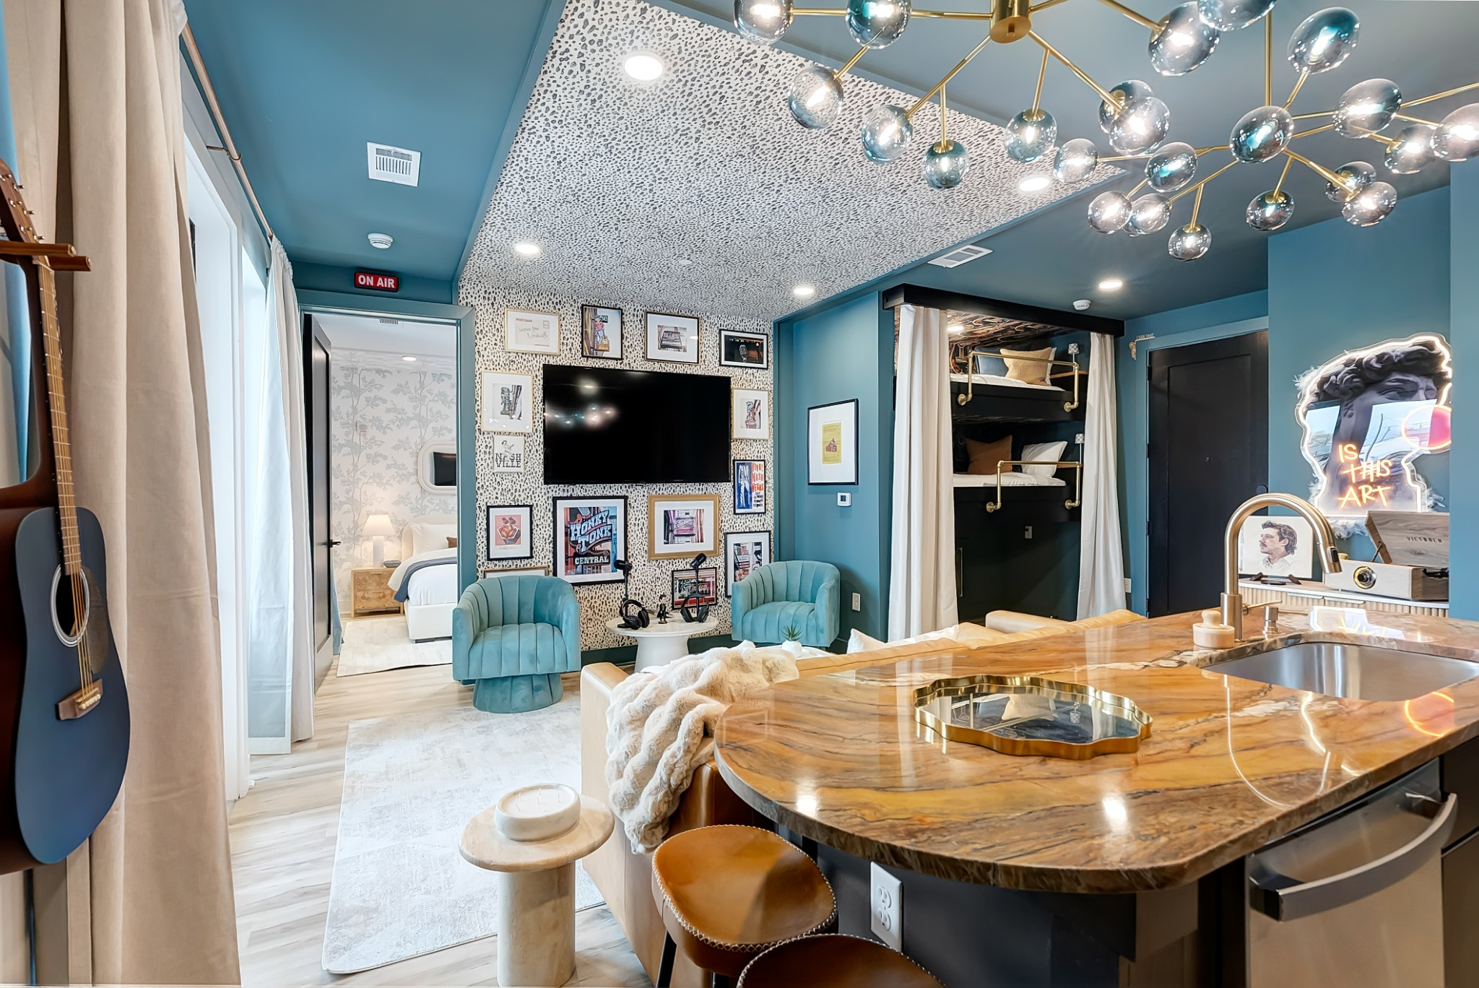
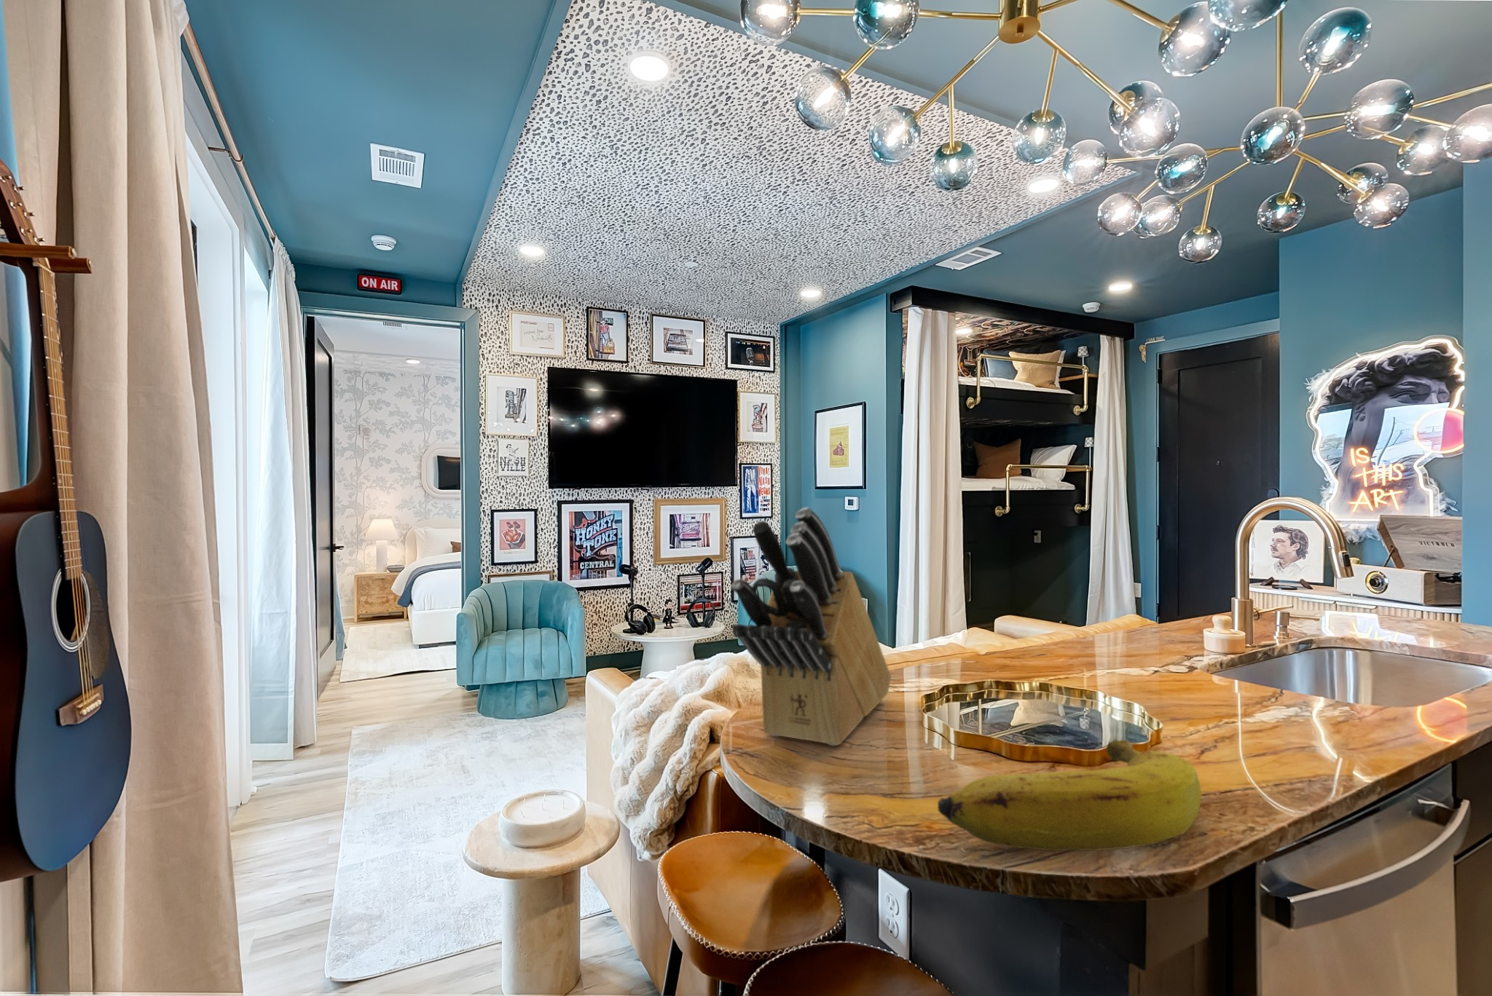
+ knife block [730,506,892,746]
+ banana [937,739,1202,851]
